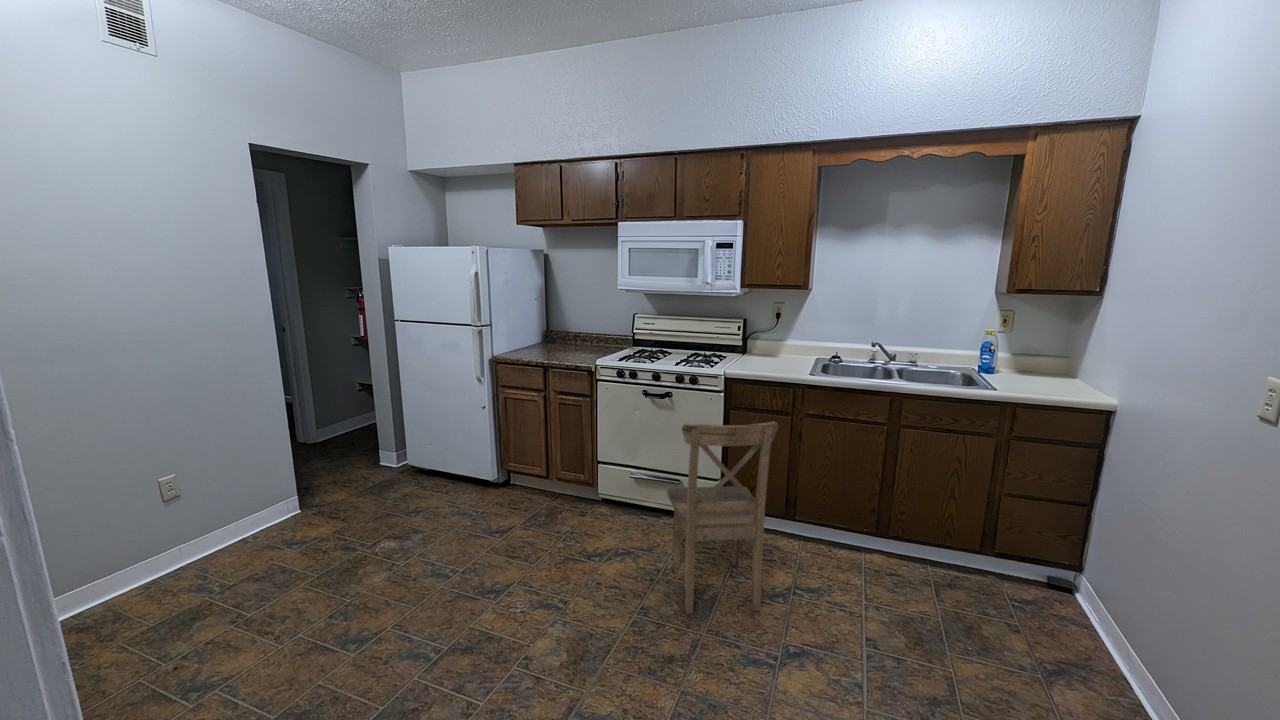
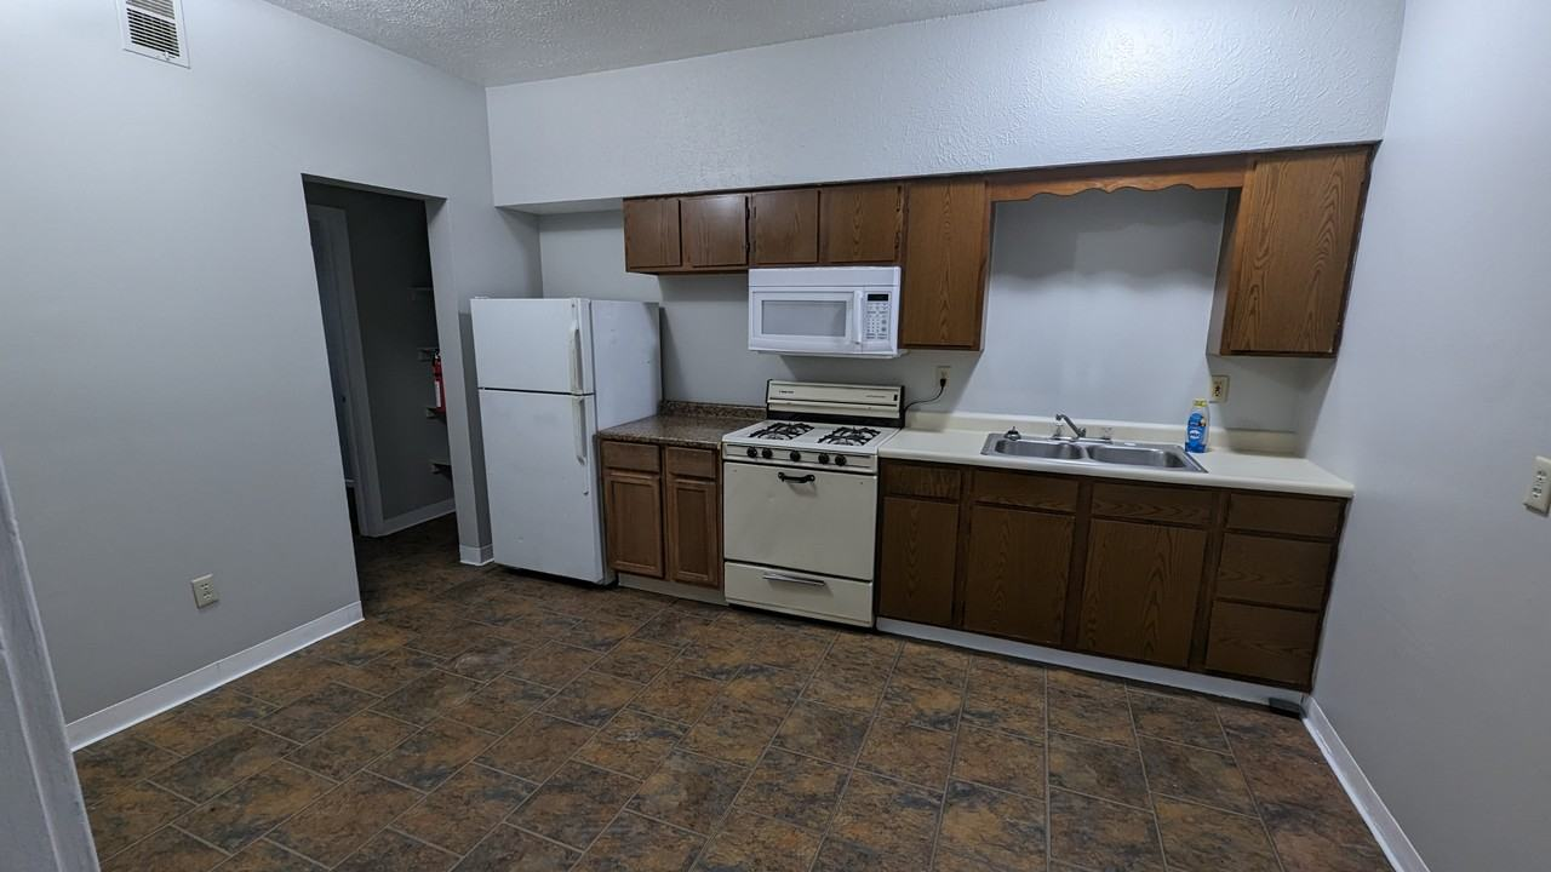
- dining chair [666,420,780,615]
